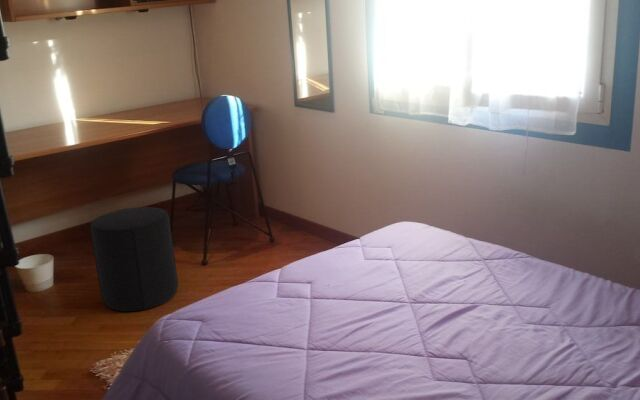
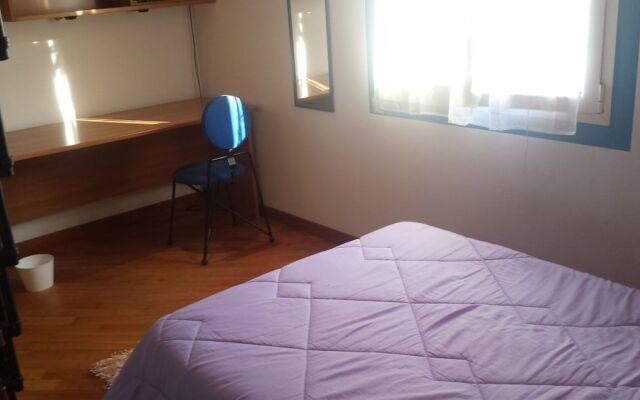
- stool [89,206,179,312]
